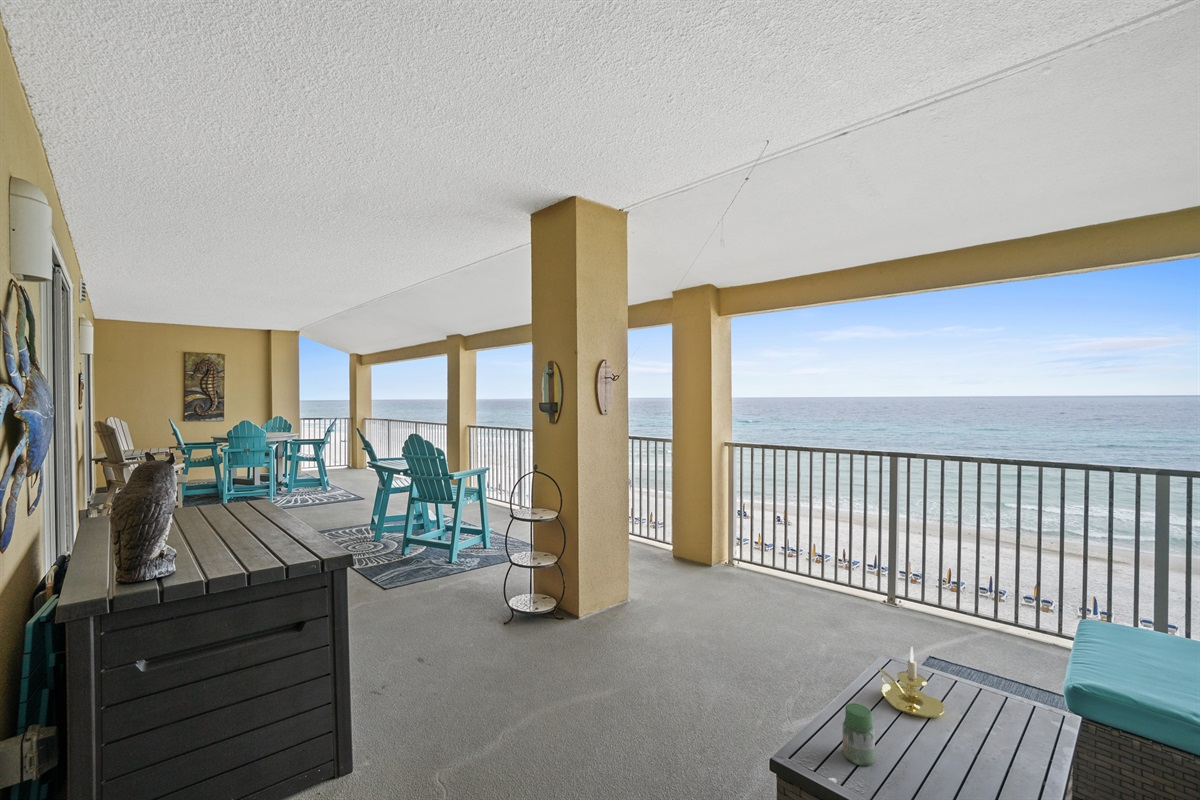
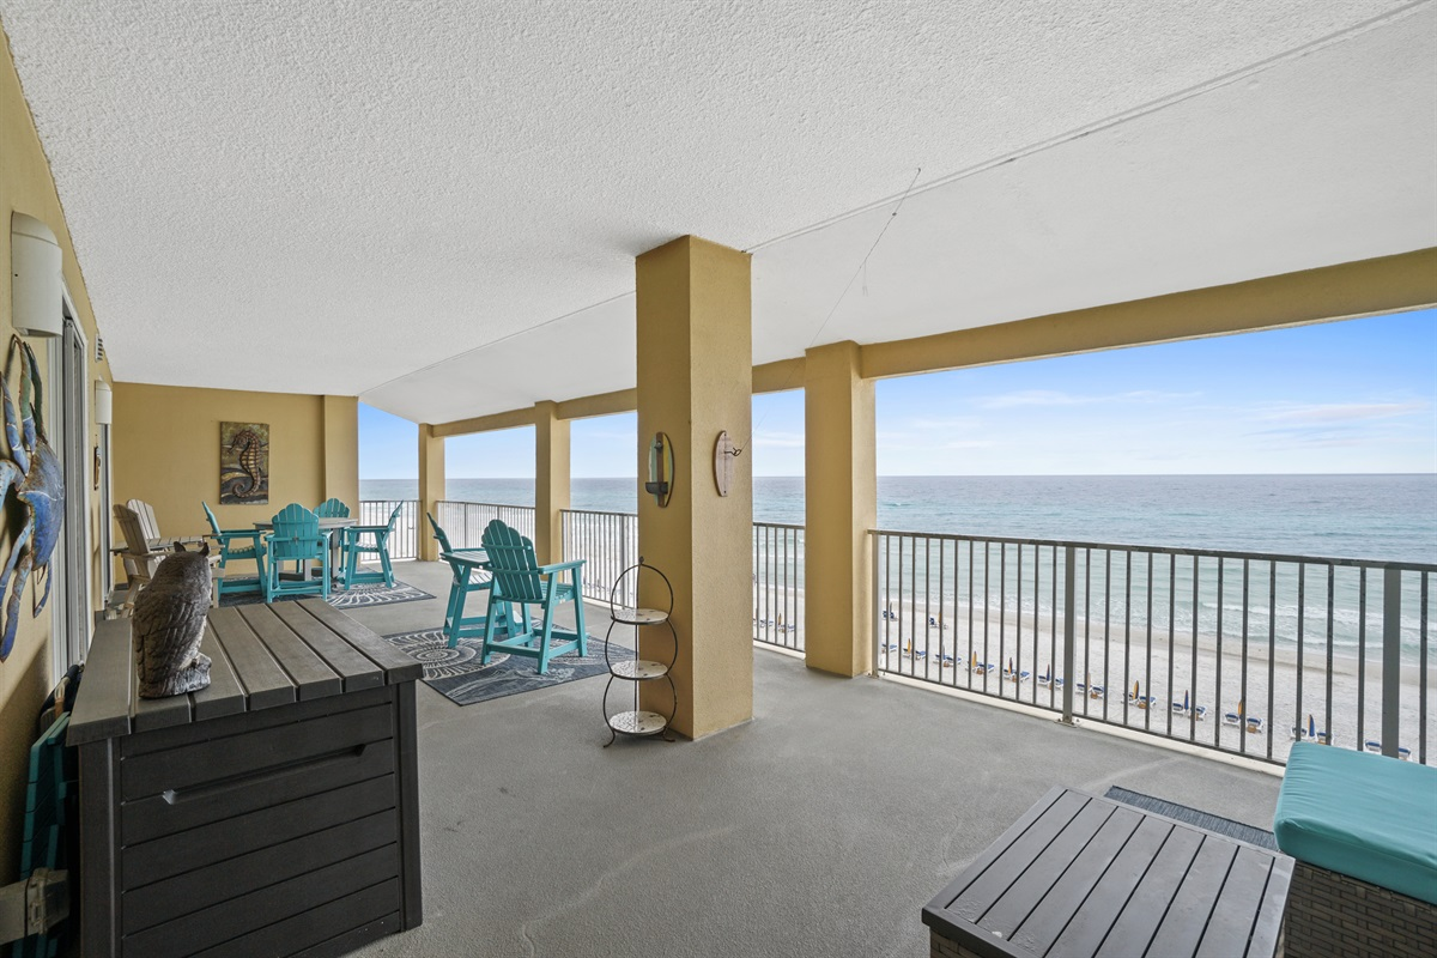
- candle holder [876,646,946,719]
- jar [842,702,876,767]
